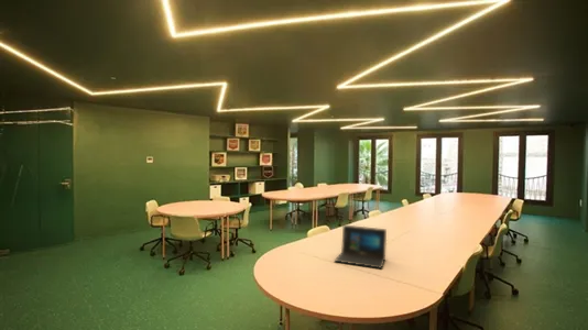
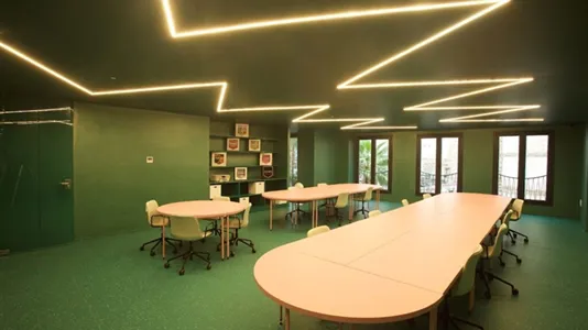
- laptop [334,224,388,270]
